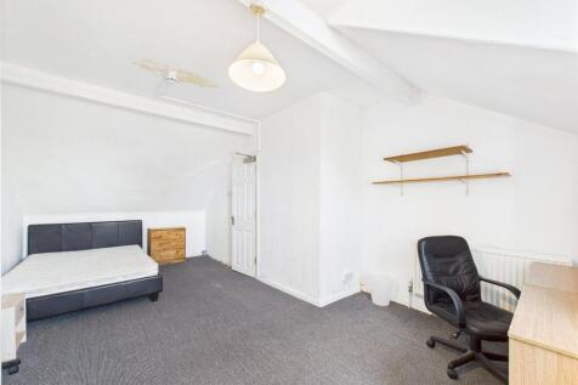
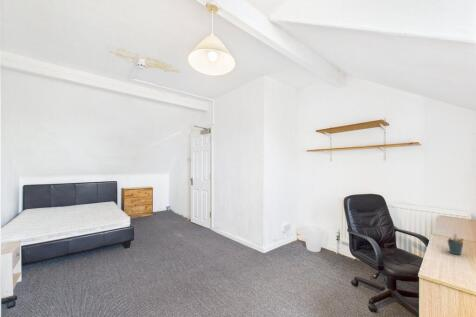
+ pen holder [446,233,465,256]
